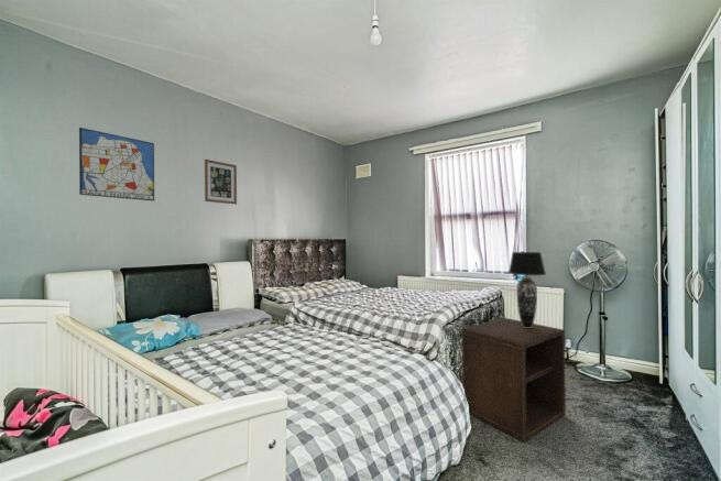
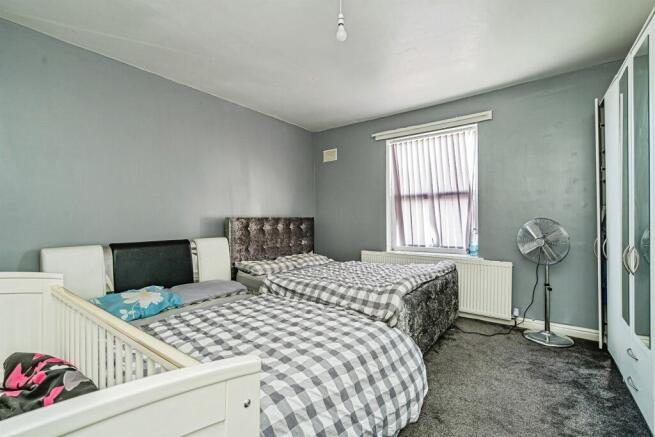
- nightstand [461,317,567,442]
- wall art [204,158,238,206]
- wall art [78,127,155,203]
- table lamp [507,251,547,328]
